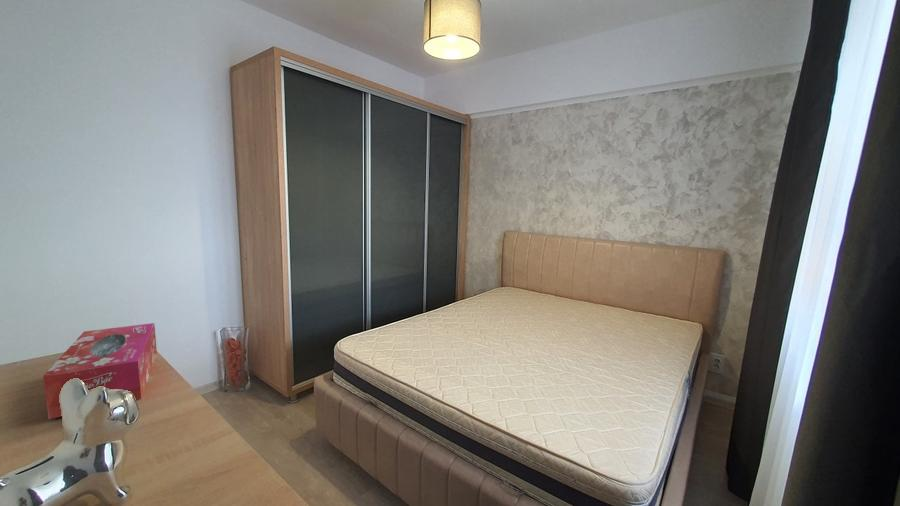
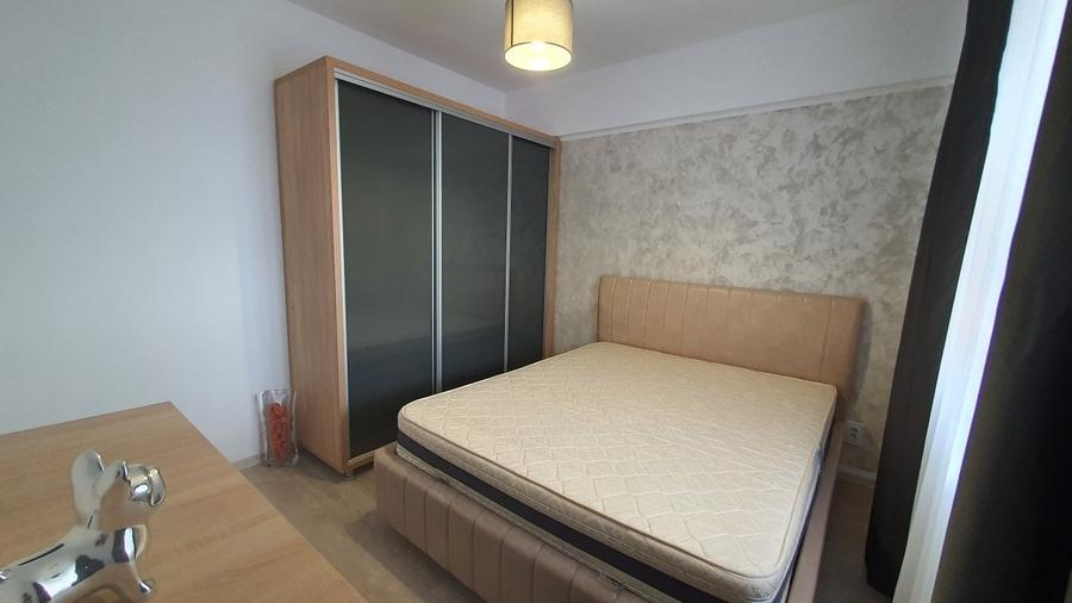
- tissue box [42,322,158,420]
